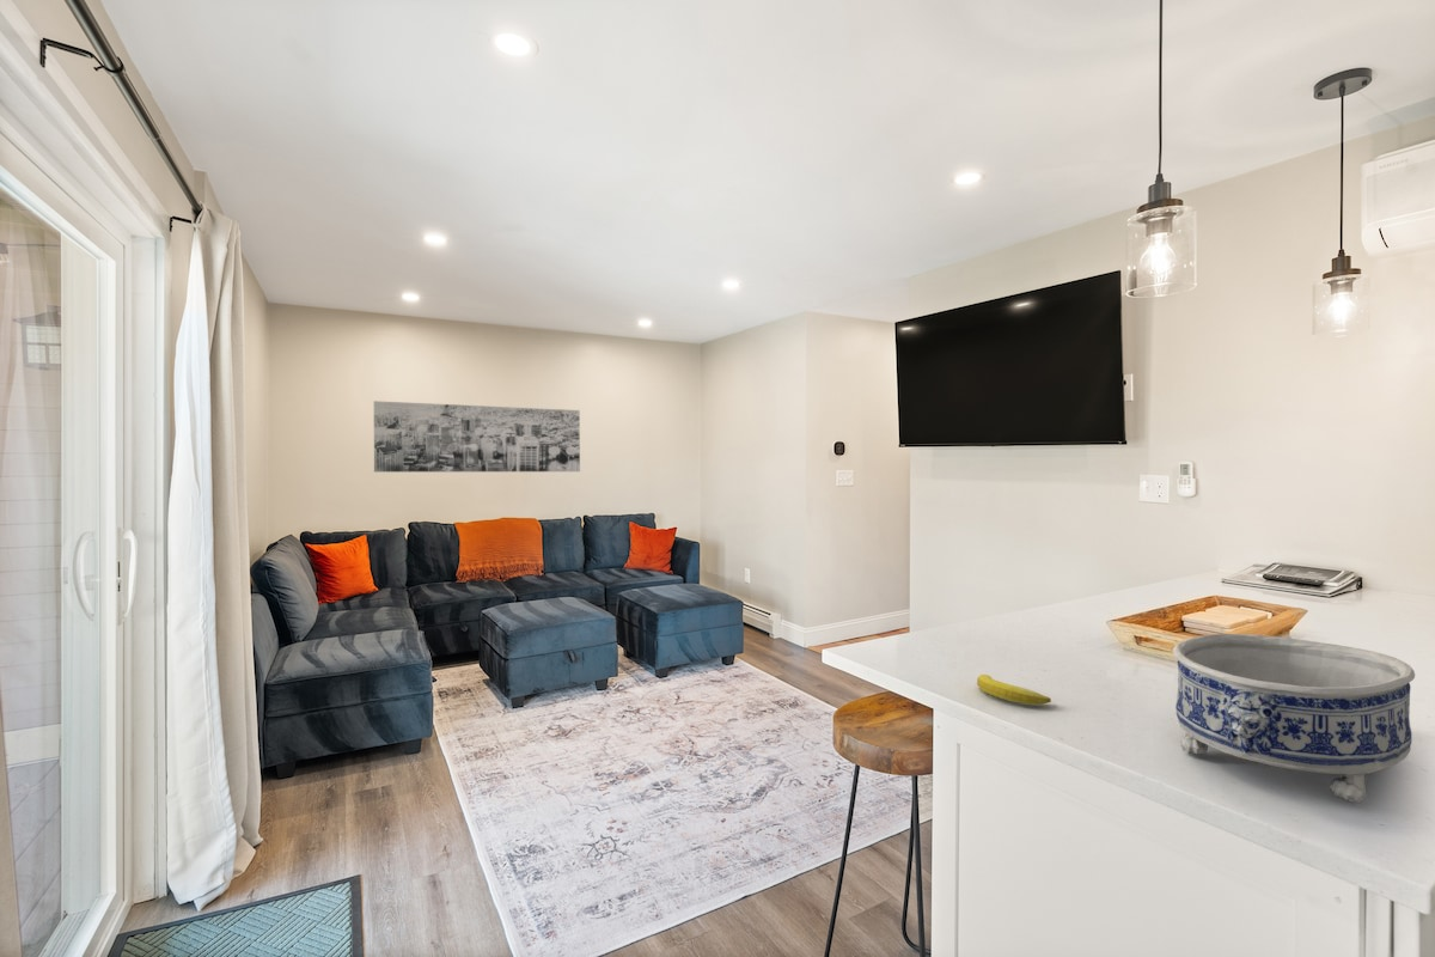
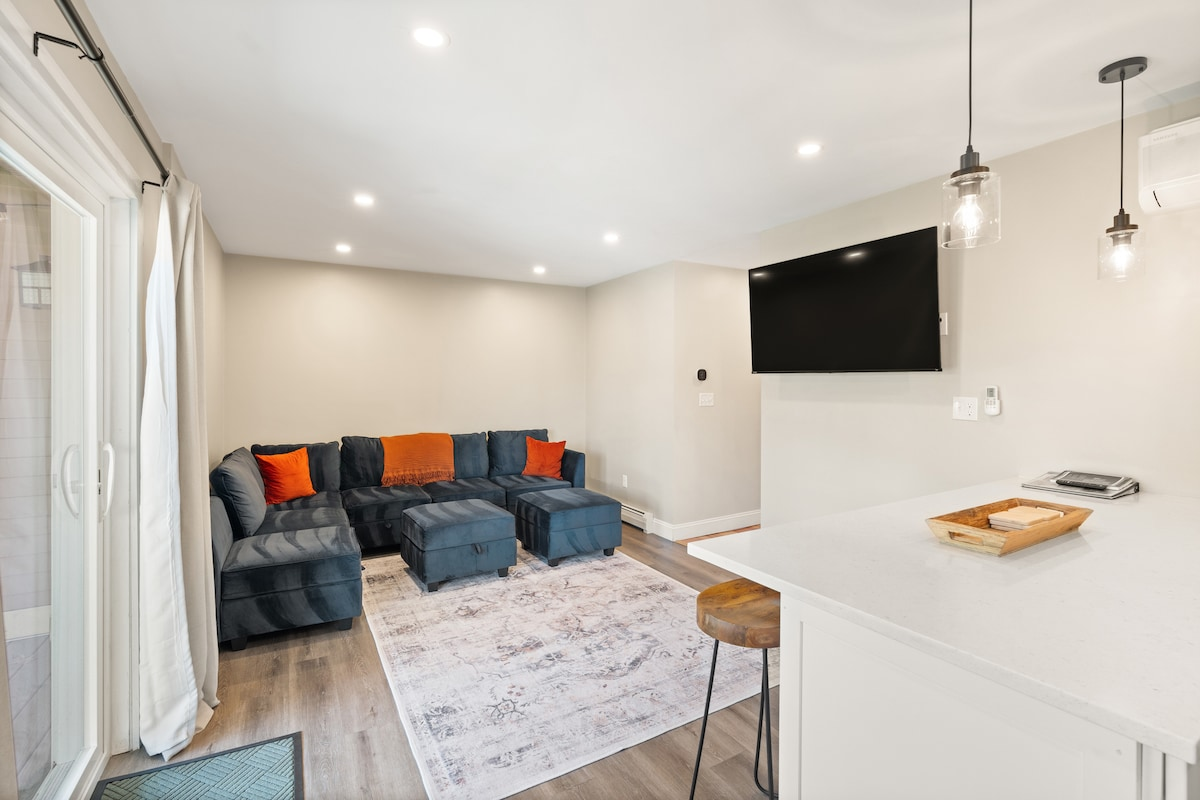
- wall art [373,400,581,474]
- banana [976,673,1052,706]
- decorative bowl [1172,633,1416,804]
